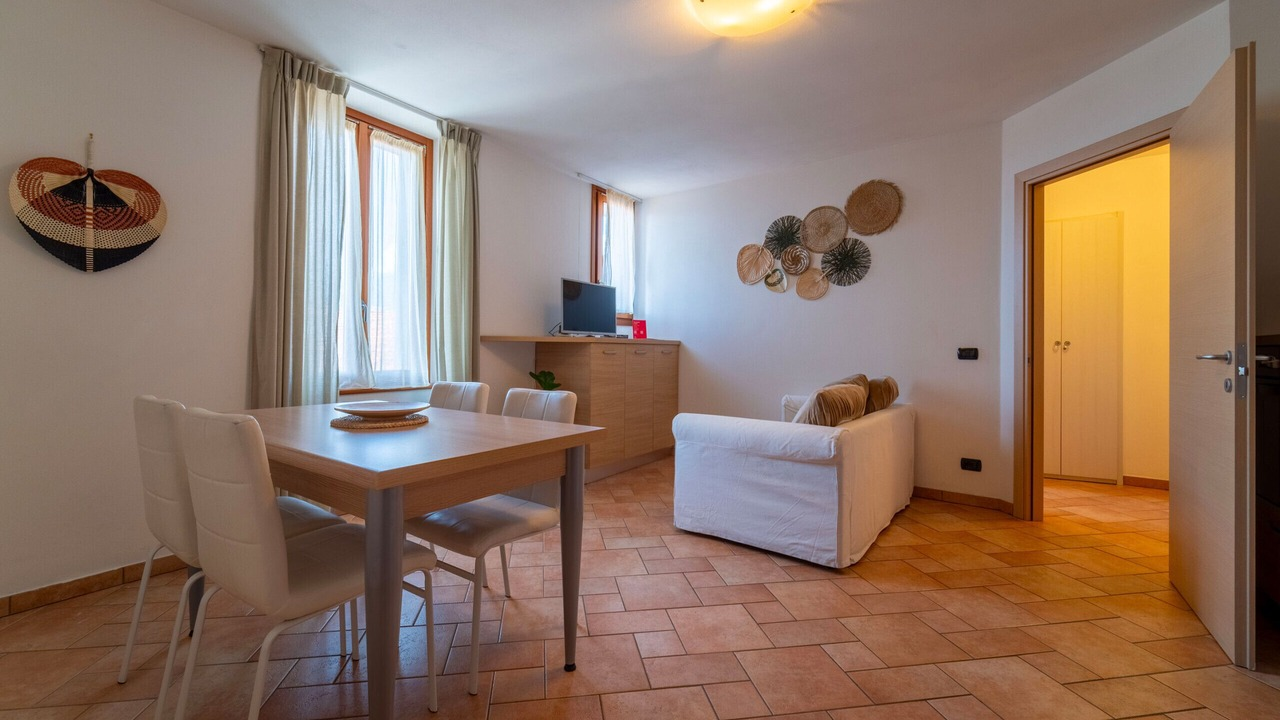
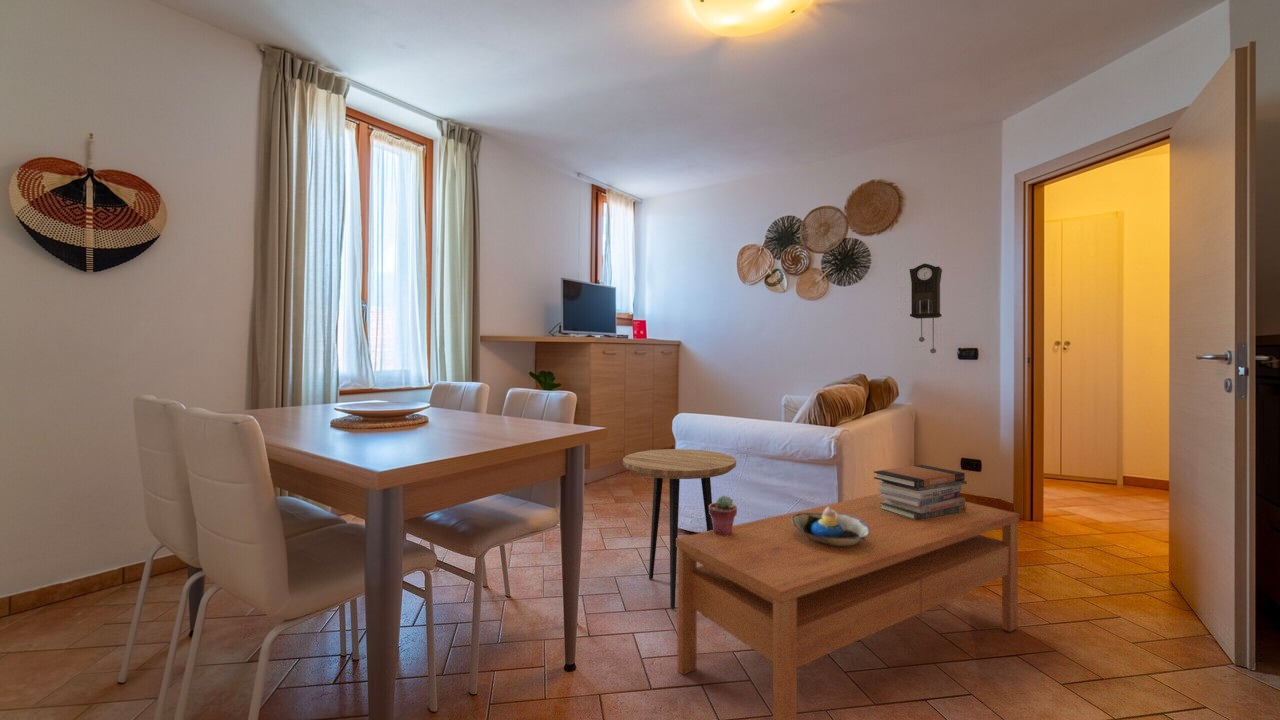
+ decorative bowl [792,506,870,546]
+ coffee table [676,492,1020,720]
+ book stack [873,464,968,521]
+ side table [622,448,737,610]
+ potted succulent [709,495,738,536]
+ pendulum clock [908,263,943,354]
